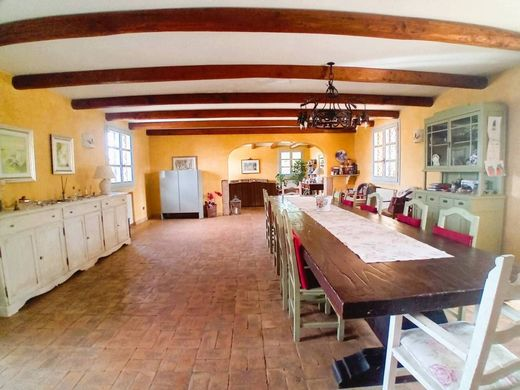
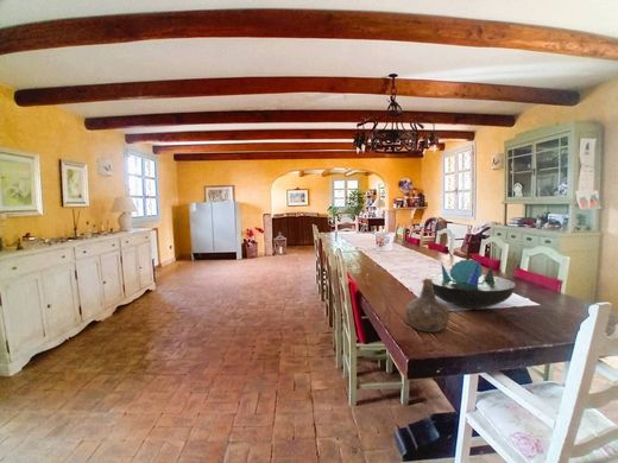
+ decorative bowl [424,258,517,309]
+ bottle [405,278,450,332]
